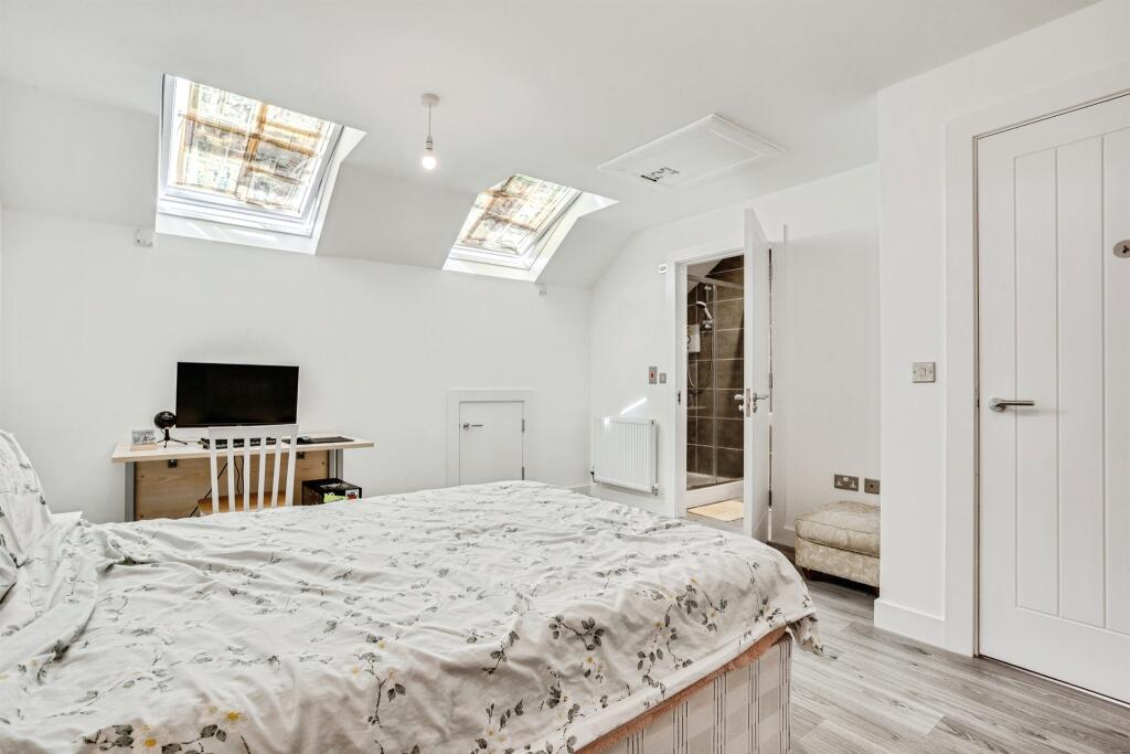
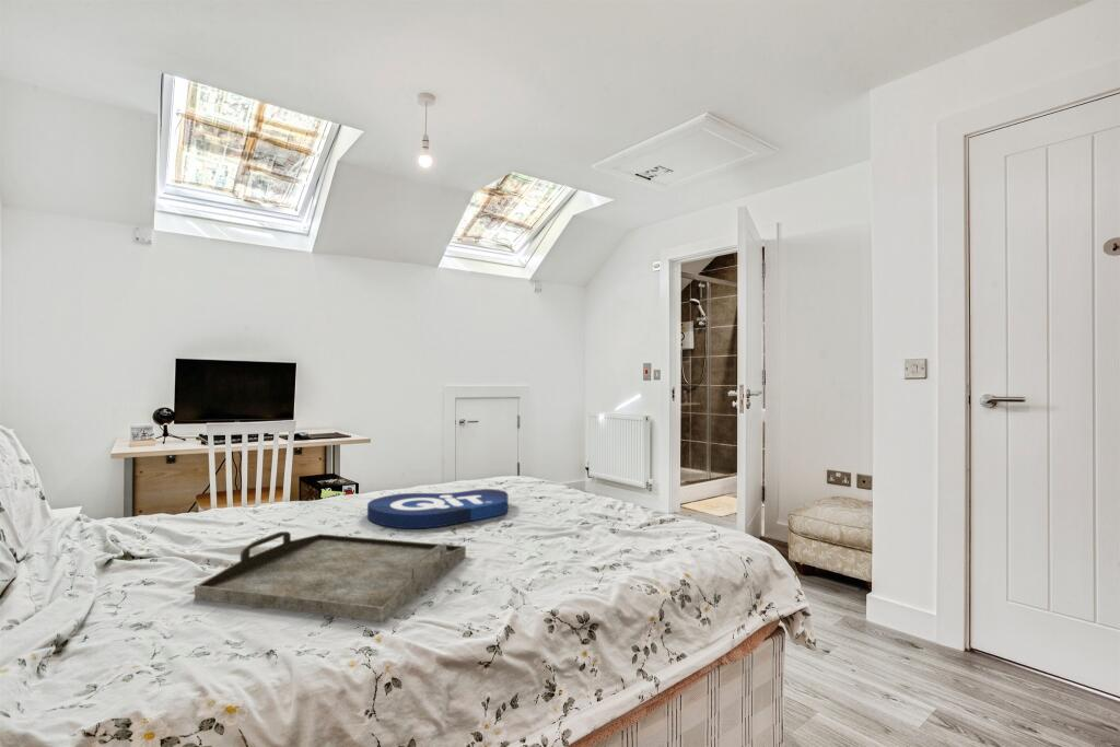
+ logo sign [366,488,509,529]
+ serving tray [194,530,467,623]
